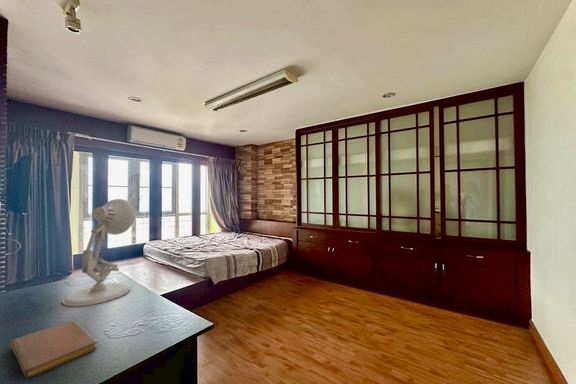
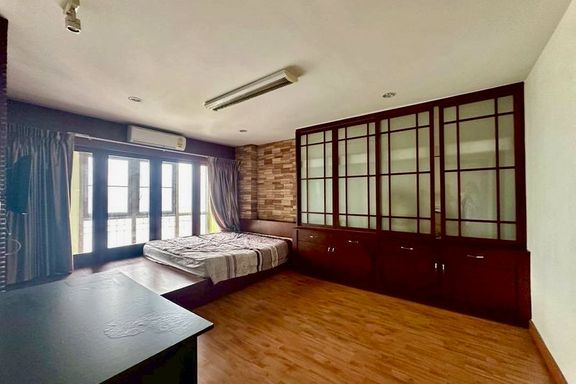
- notebook [9,320,98,379]
- desk lamp [61,198,136,308]
